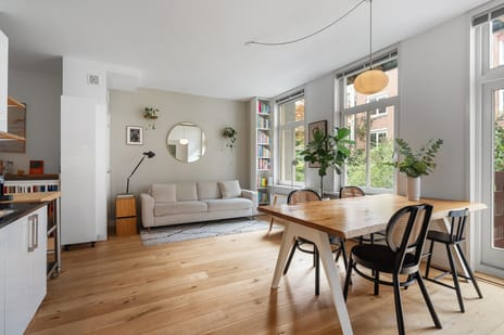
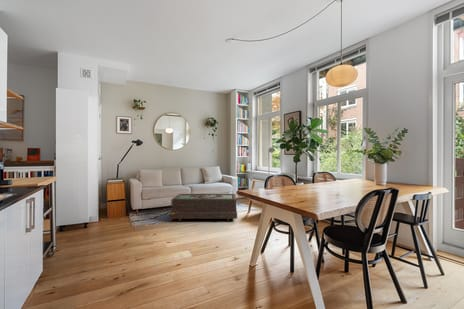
+ coffee table [169,193,238,222]
